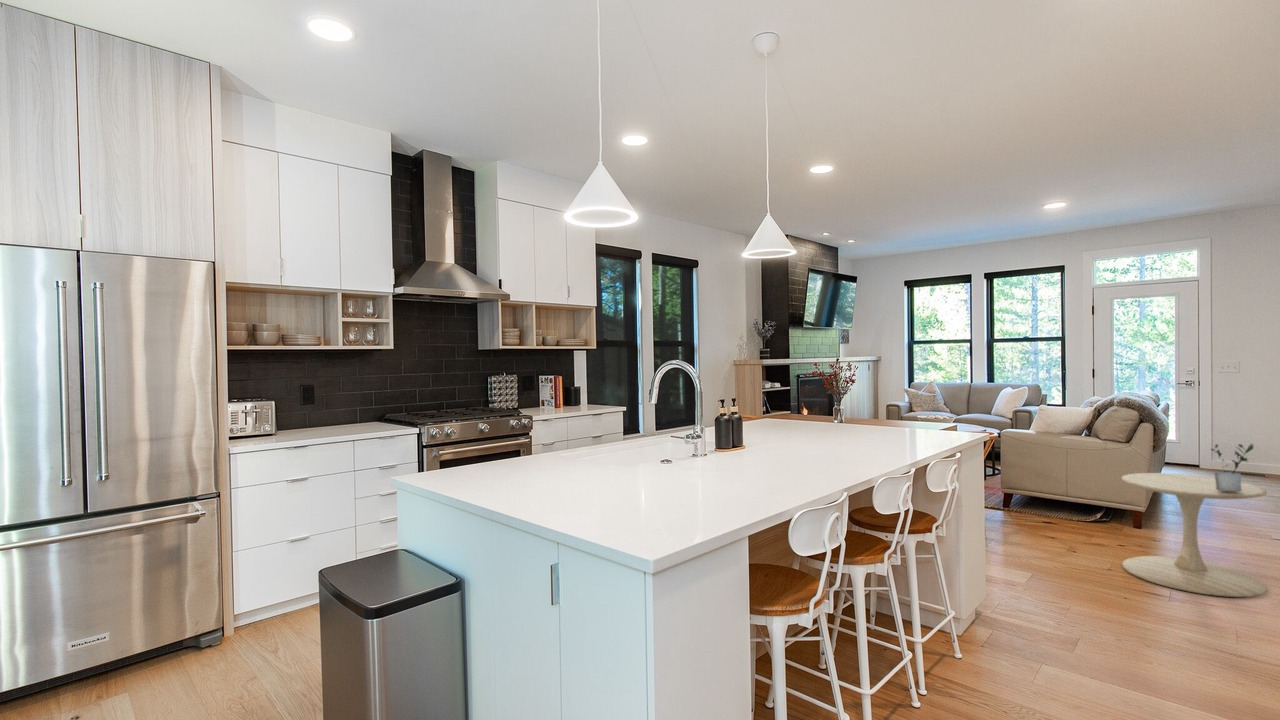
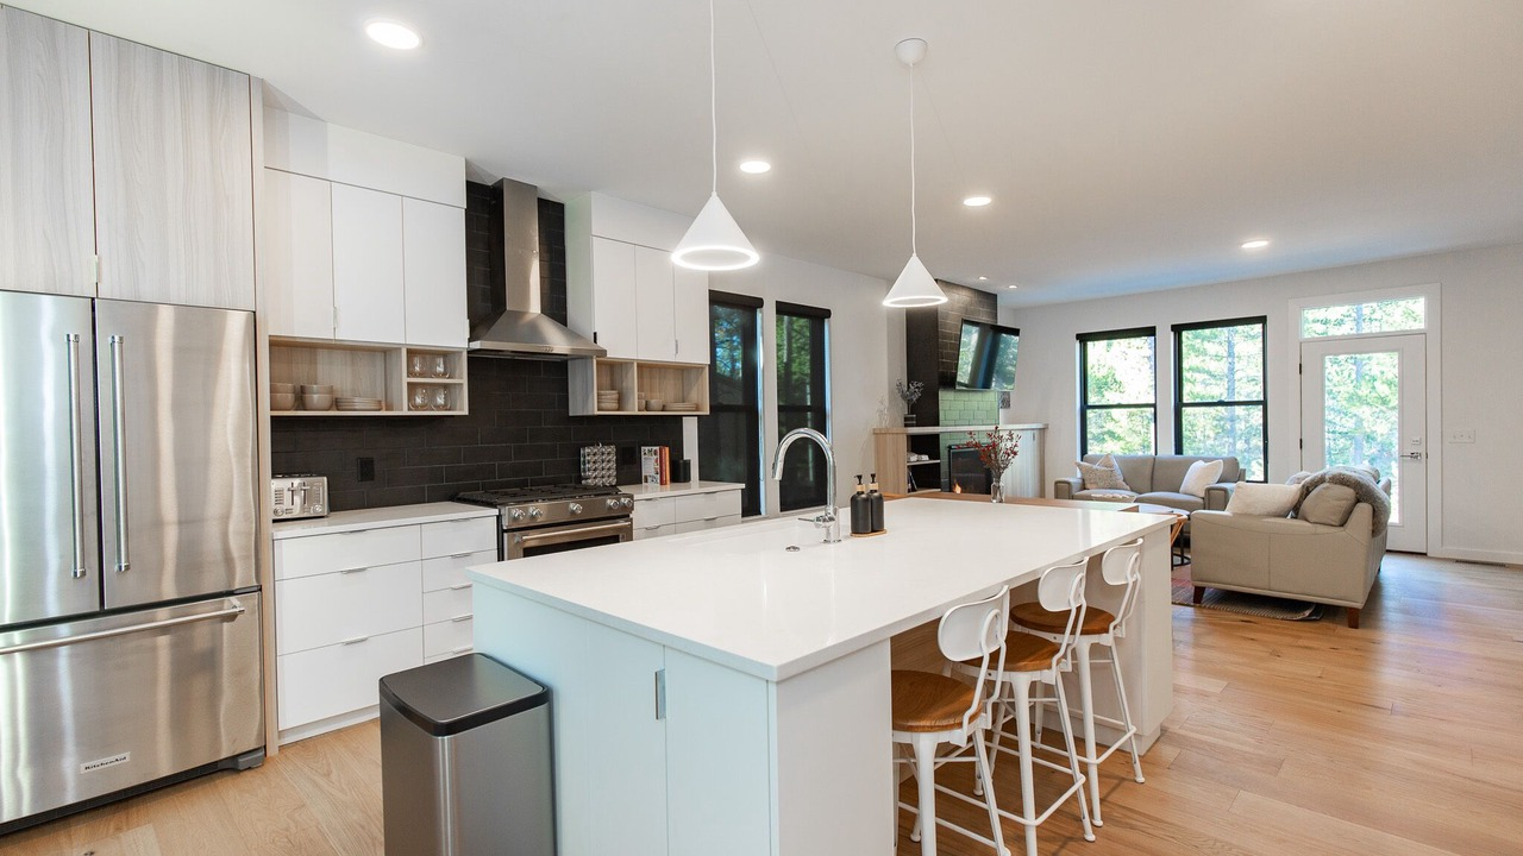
- potted plant [1210,443,1255,492]
- side table [1121,472,1268,598]
